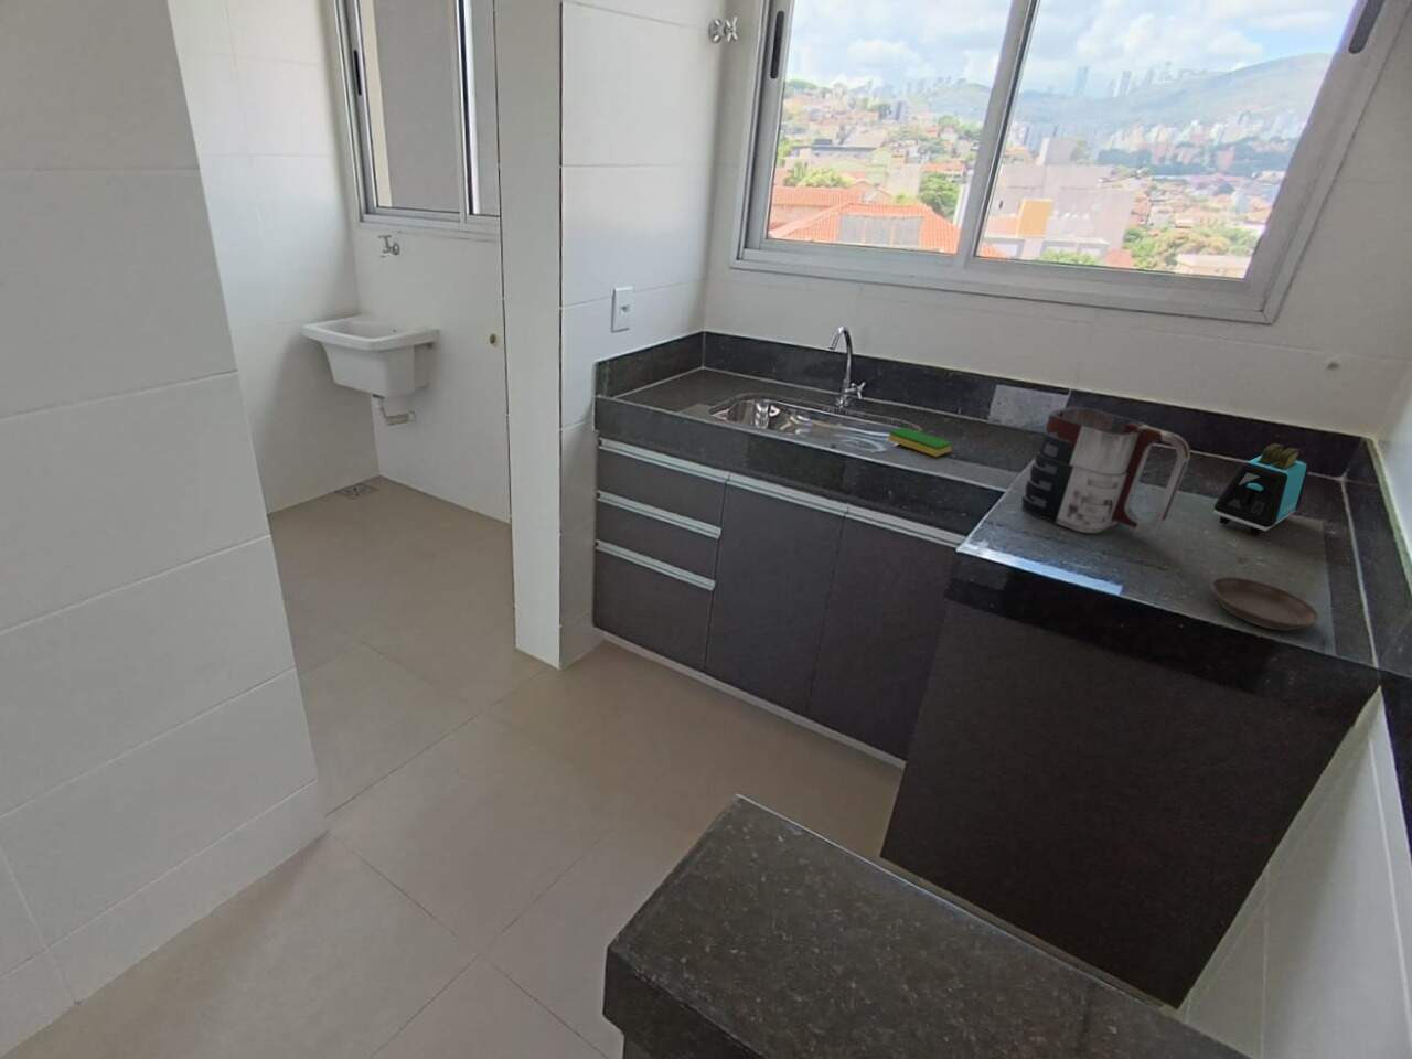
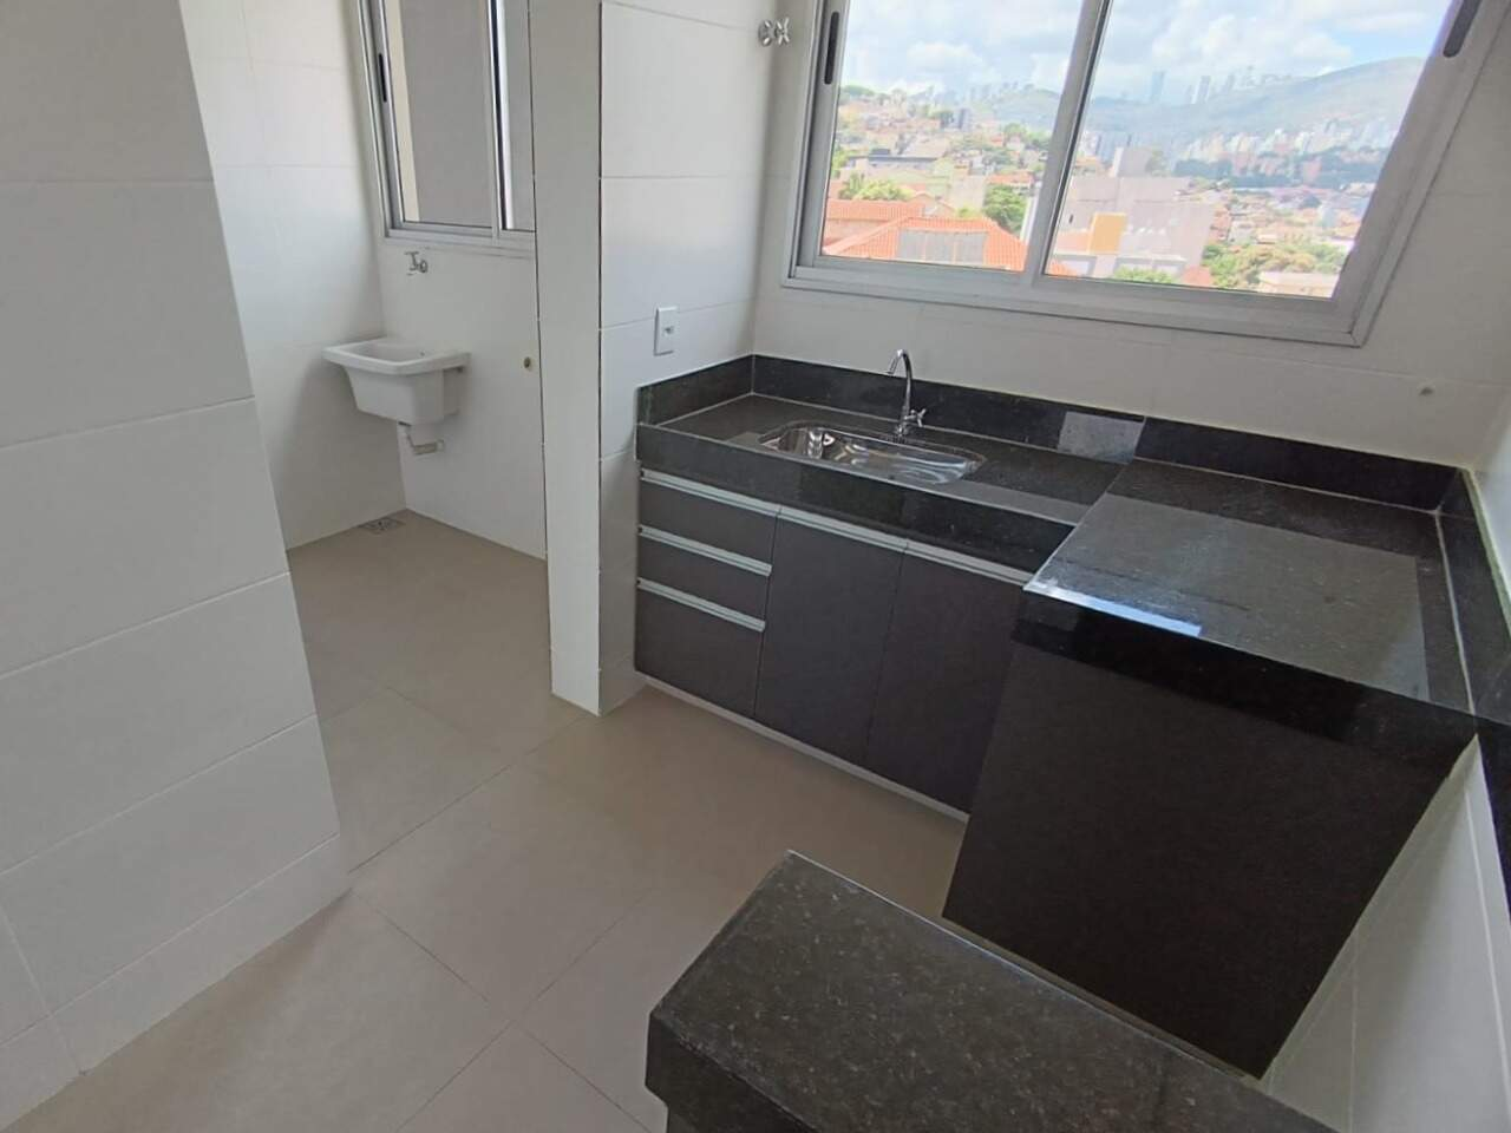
- saucer [1210,576,1321,631]
- dish sponge [887,427,953,458]
- mug [1021,406,1192,536]
- toaster [1212,443,1311,536]
